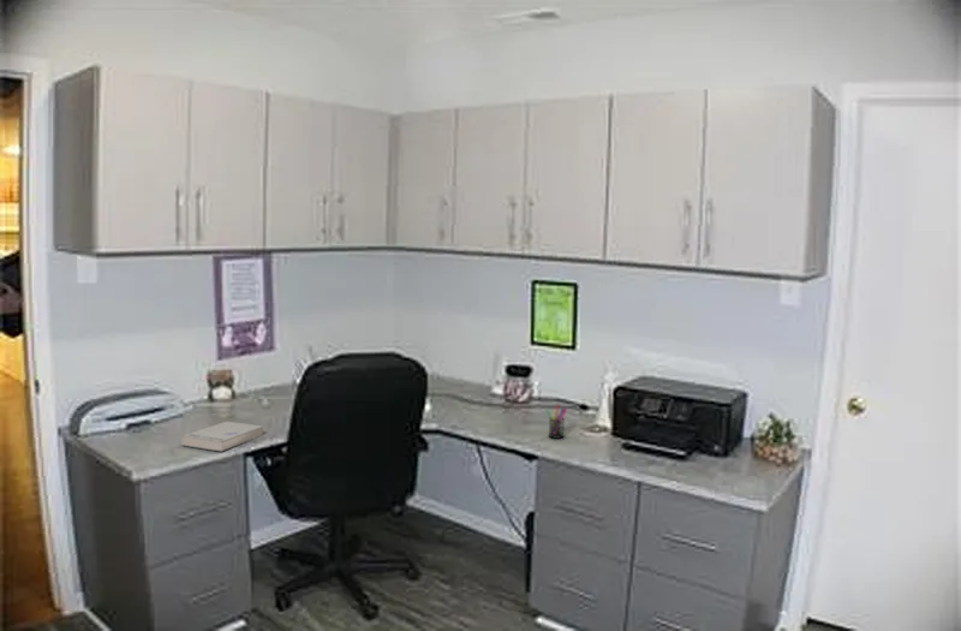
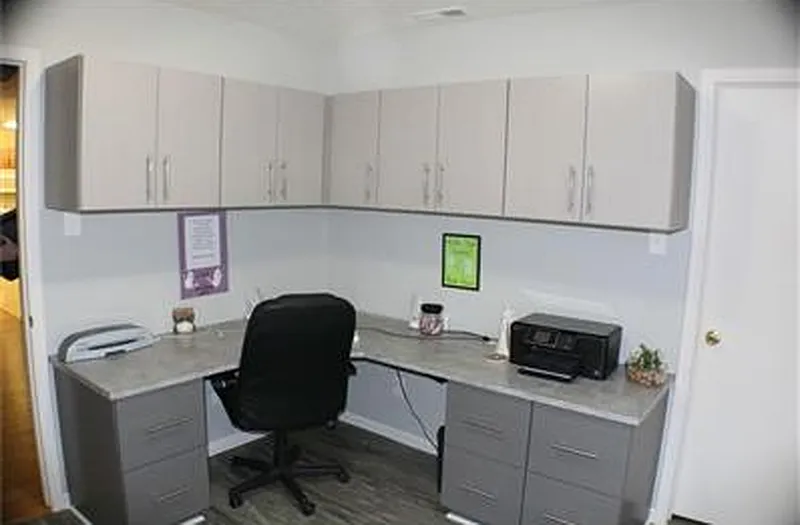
- book [180,421,264,453]
- pen holder [544,403,568,440]
